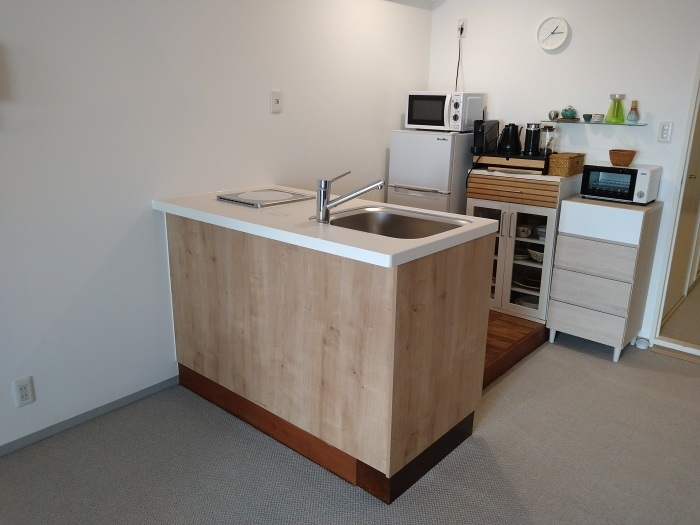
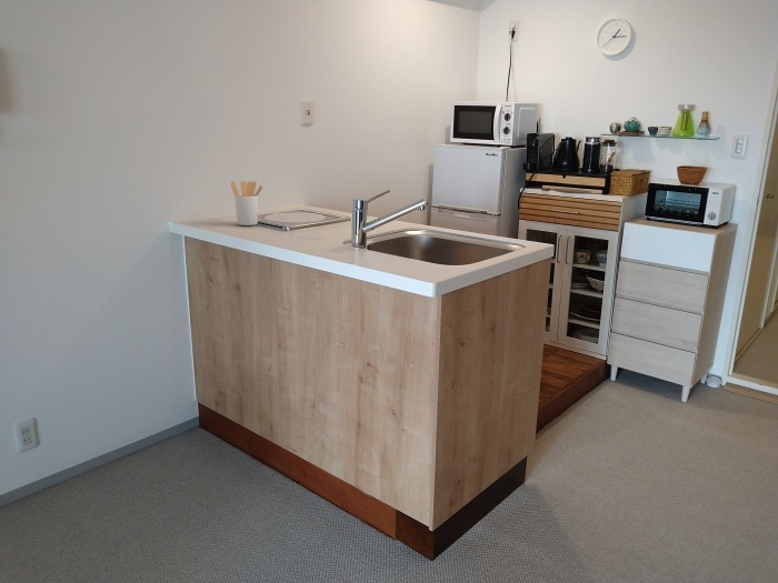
+ utensil holder [230,180,263,227]
